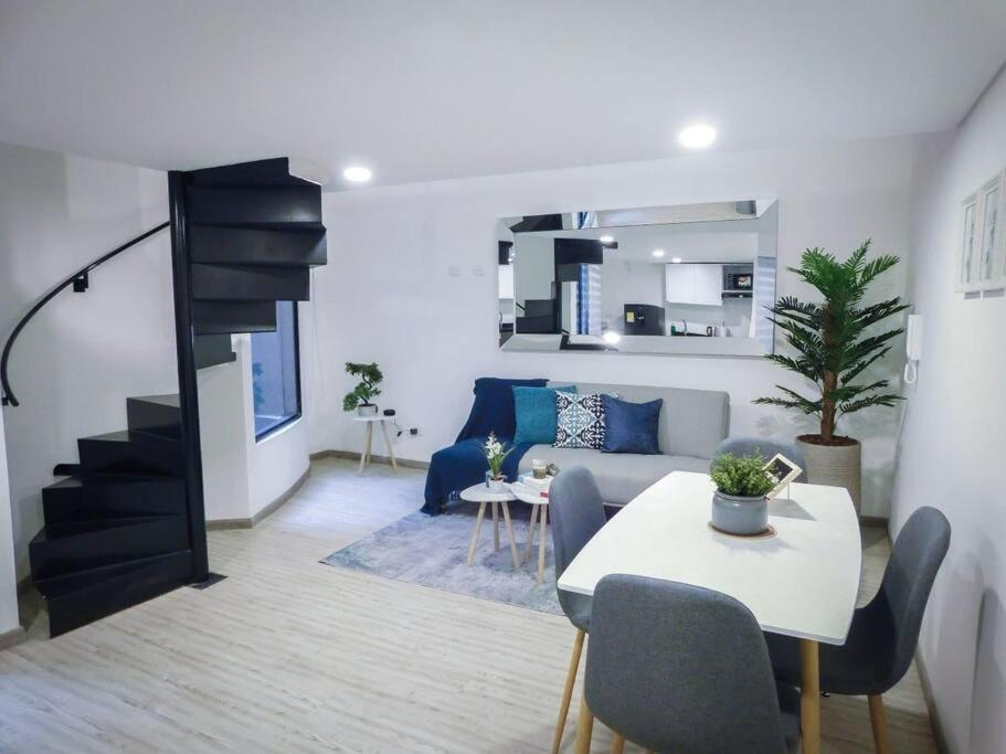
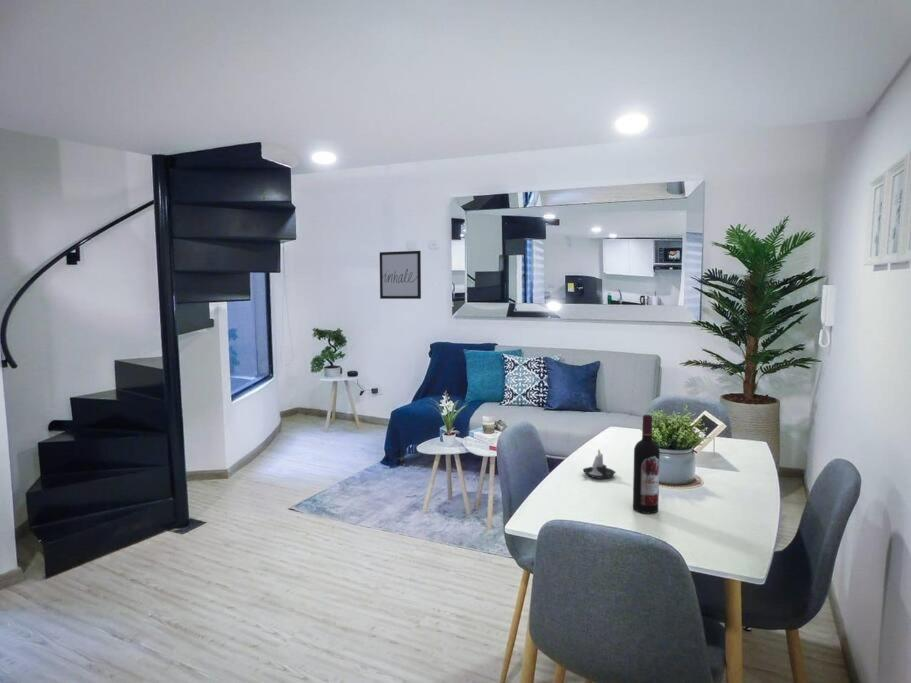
+ wine bottle [632,414,661,514]
+ candle [582,448,617,480]
+ wall art [379,250,422,300]
